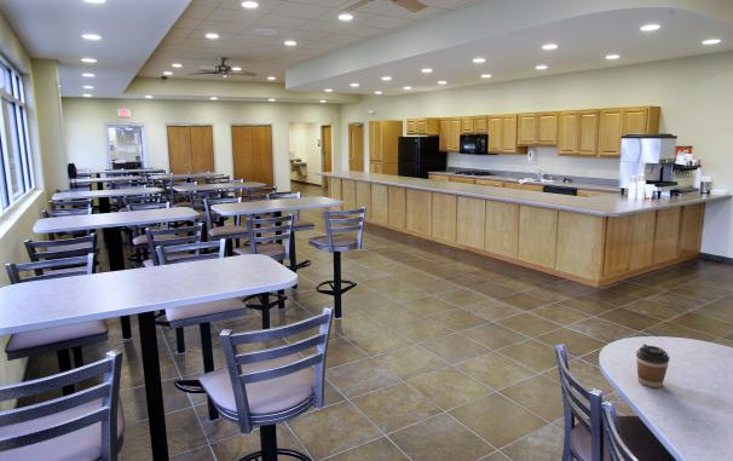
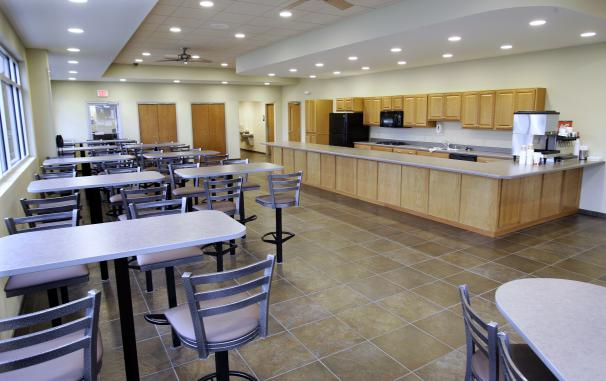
- coffee cup [635,342,671,388]
